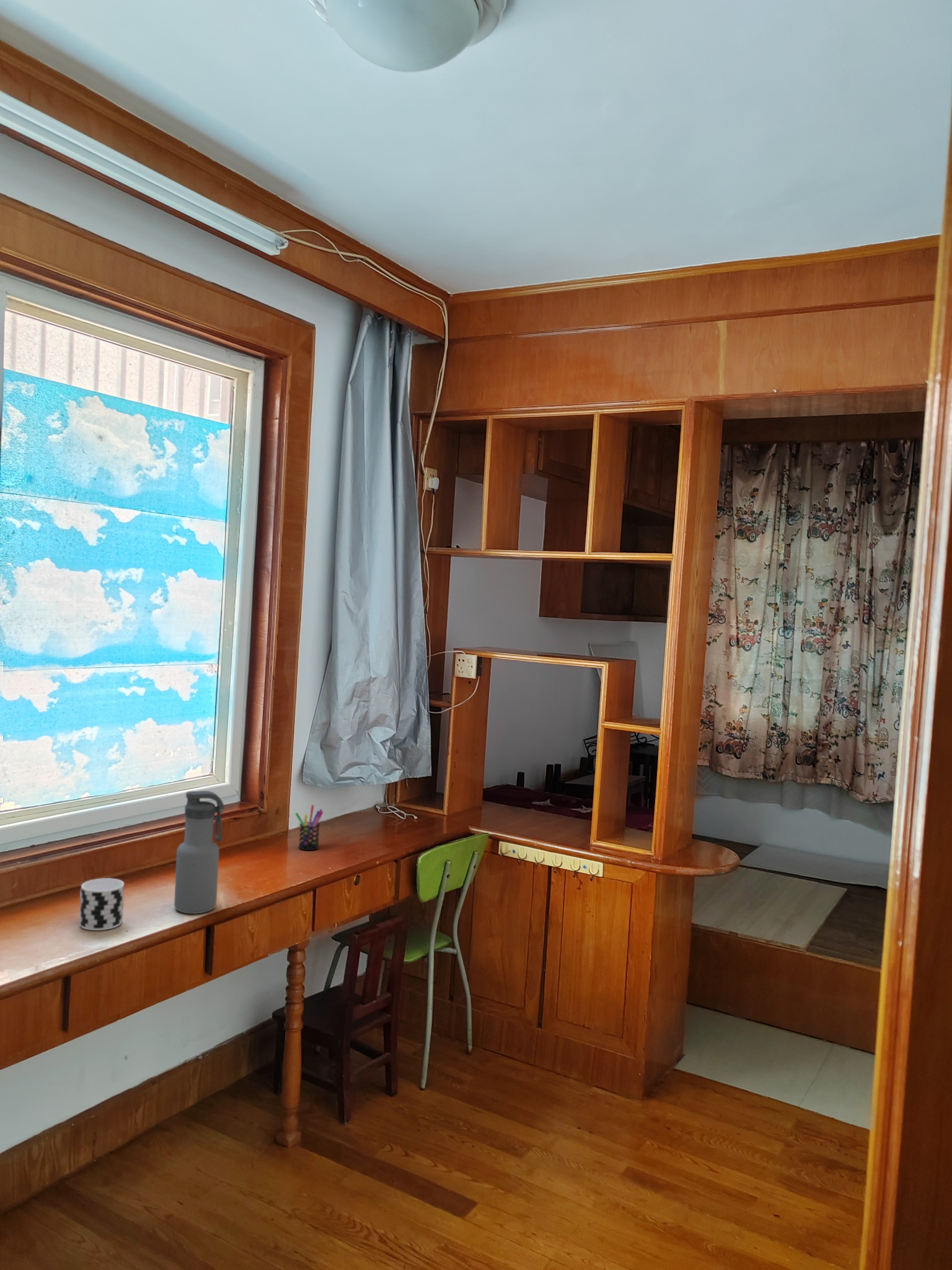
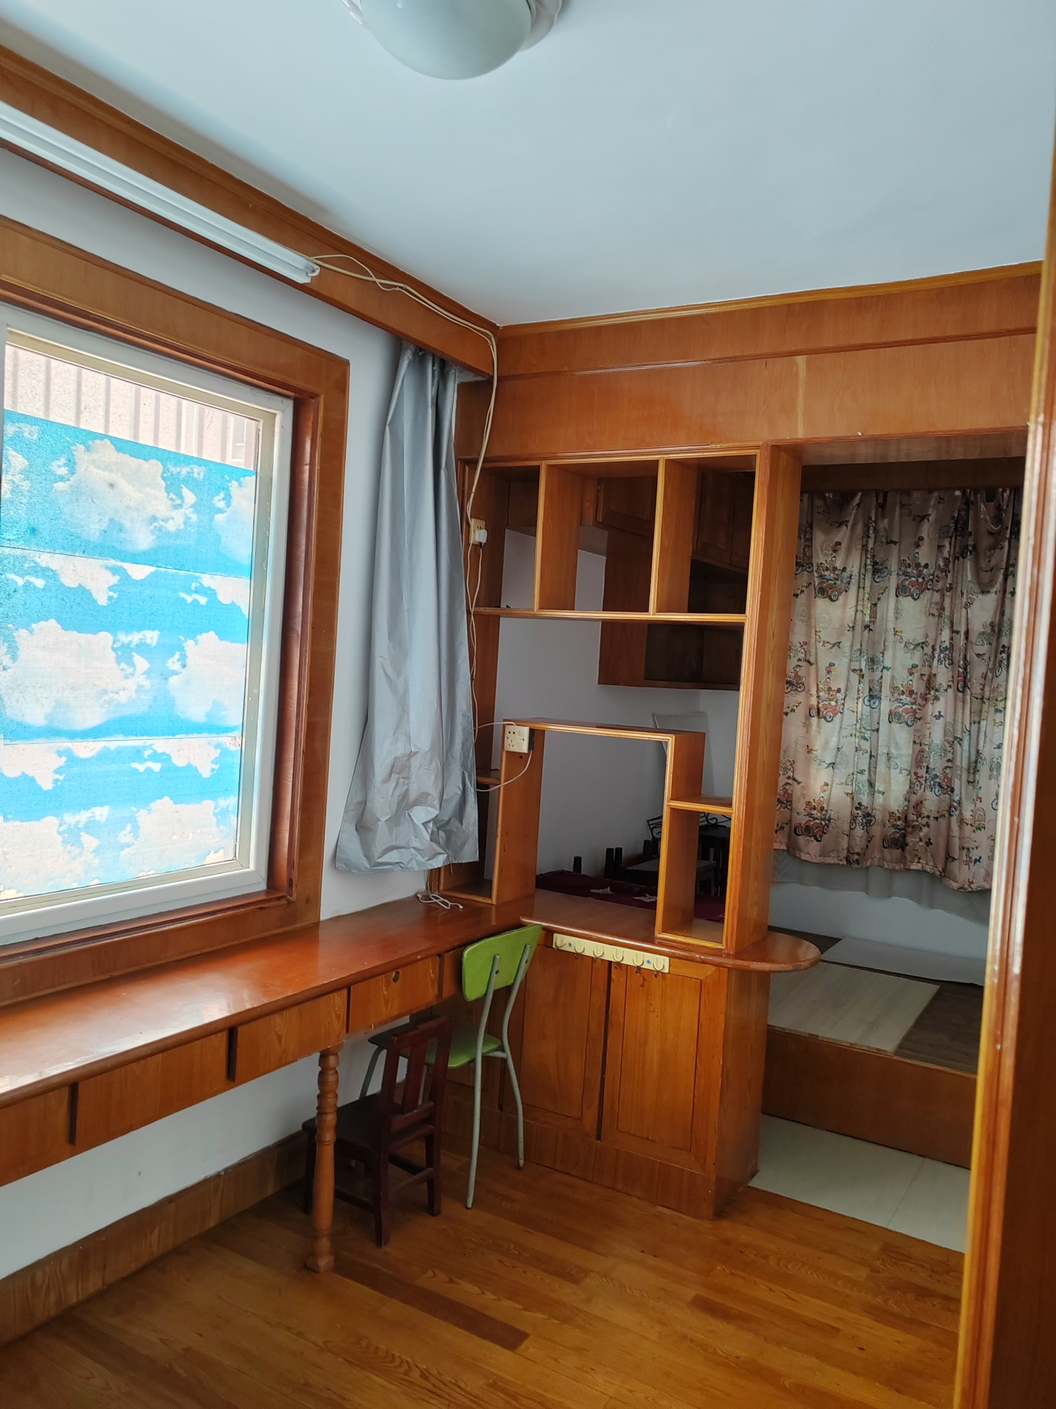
- water bottle [174,790,224,915]
- cup [79,877,125,931]
- pen holder [294,804,324,851]
